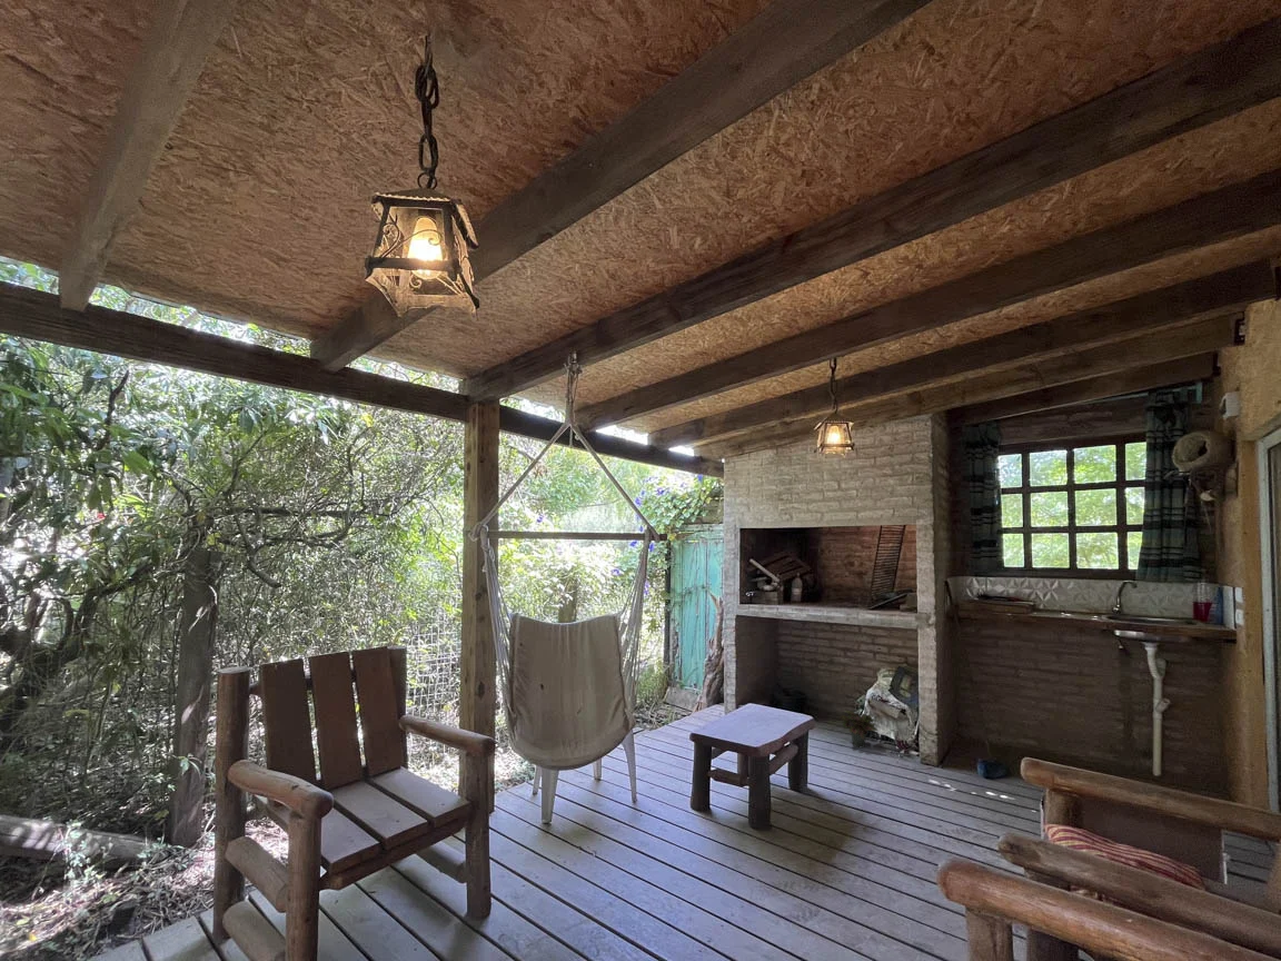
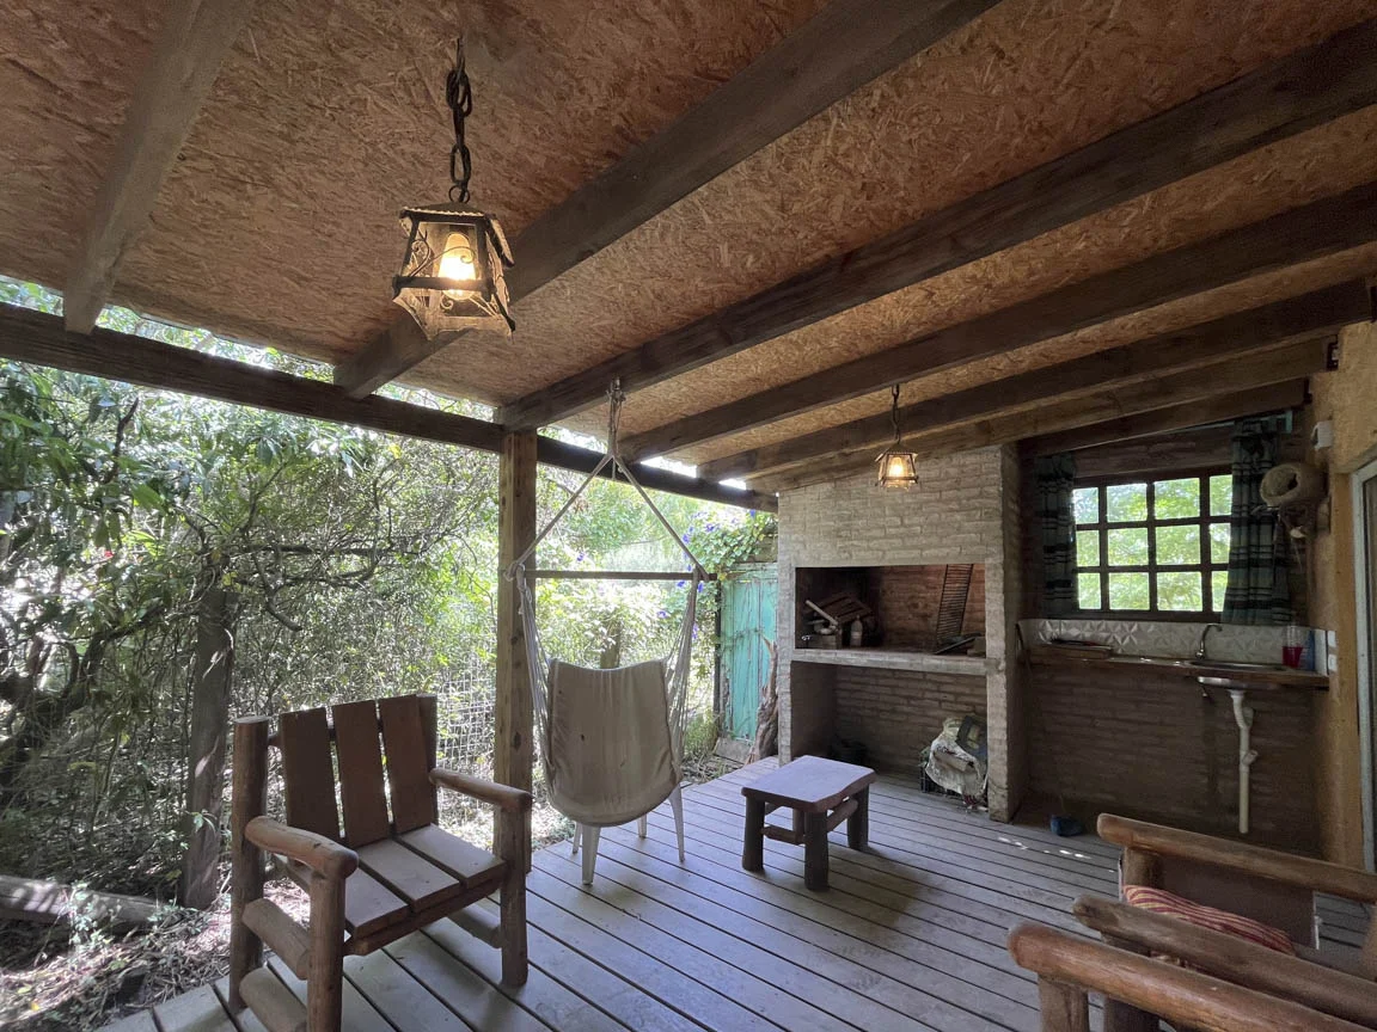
- potted plant [838,710,880,749]
